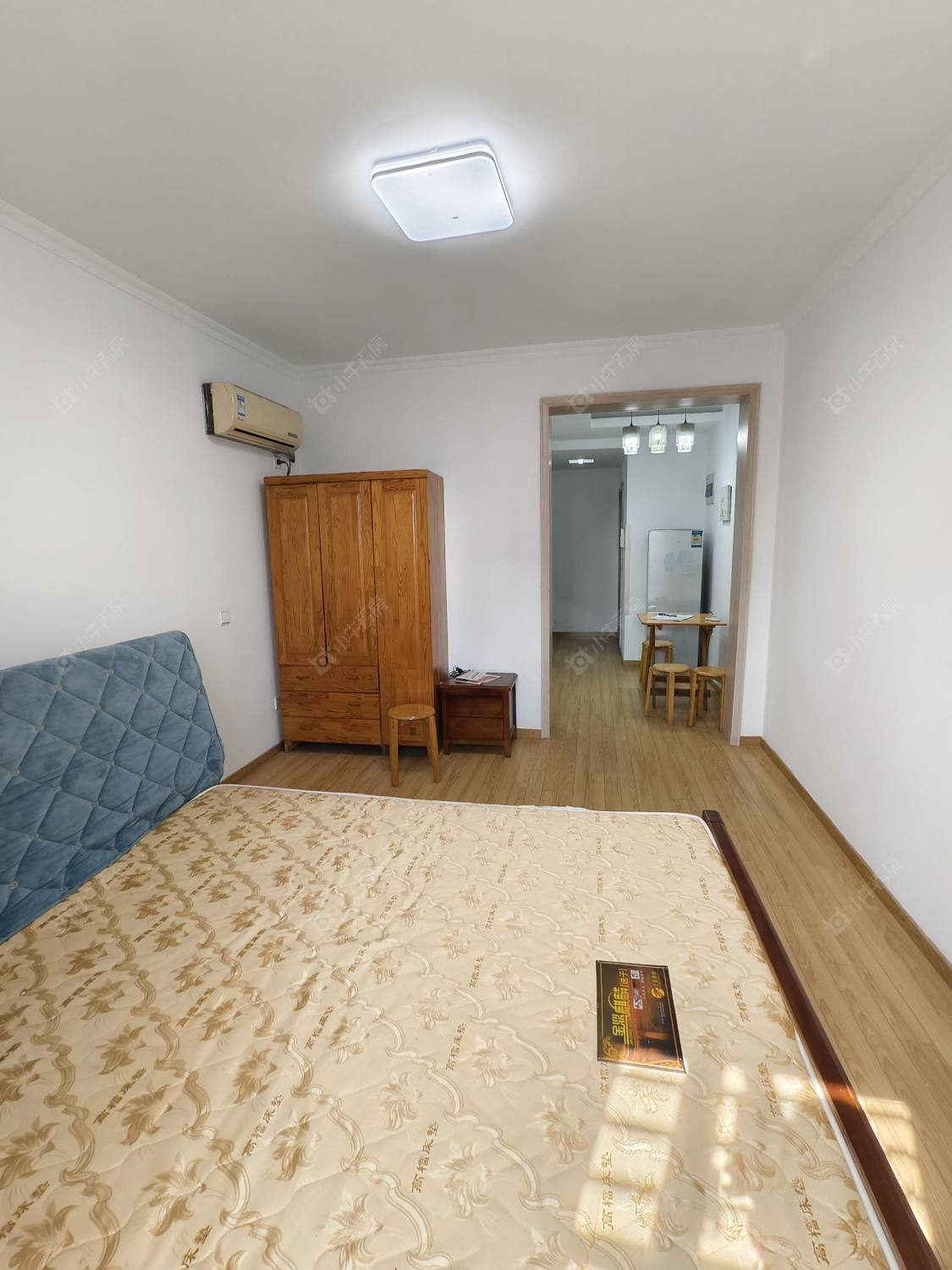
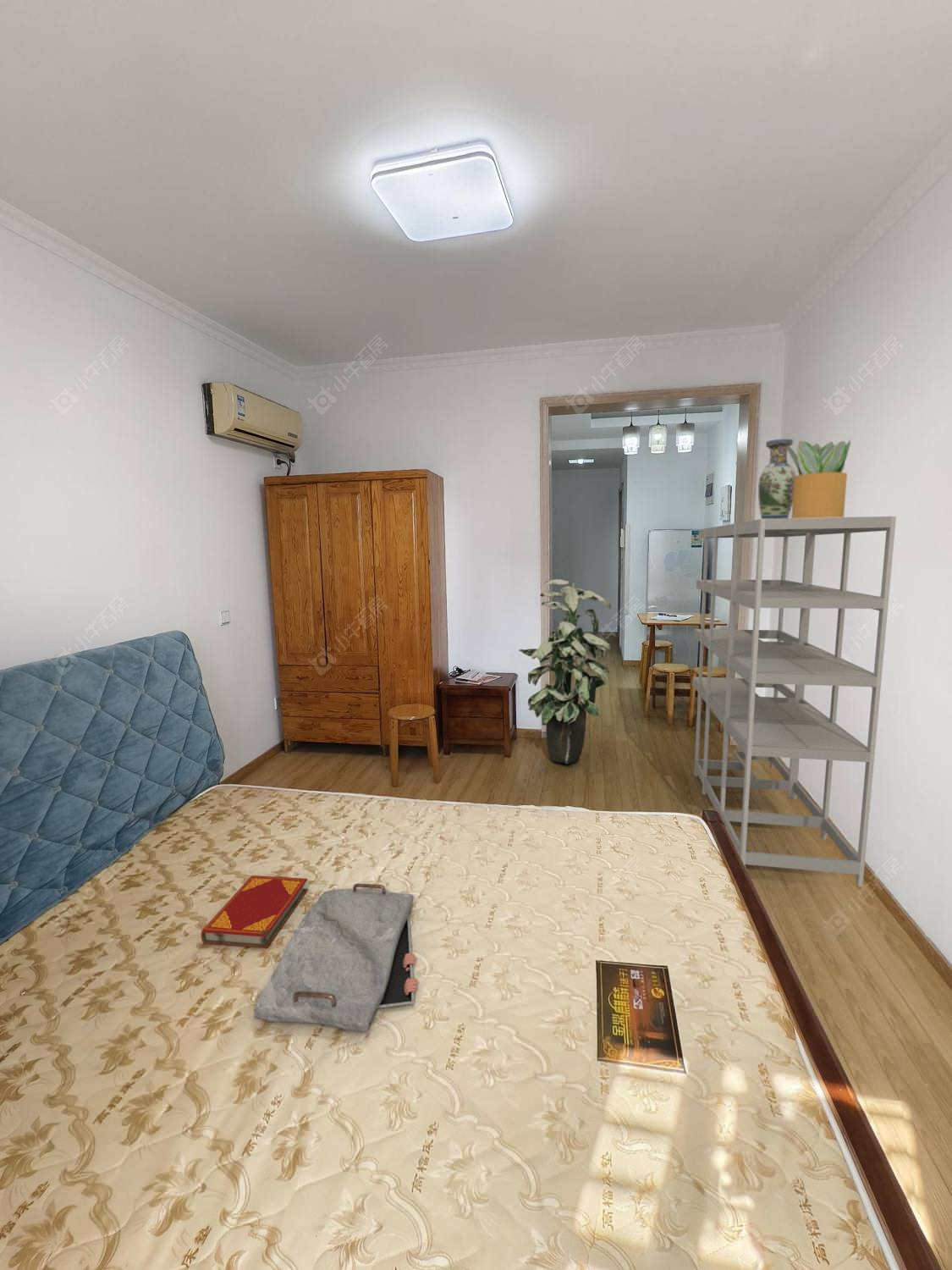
+ indoor plant [518,578,612,765]
+ vase [757,439,796,519]
+ shelving unit [691,516,897,887]
+ serving tray [252,883,420,1033]
+ potted plant [787,439,851,518]
+ hardback book [201,875,309,949]
